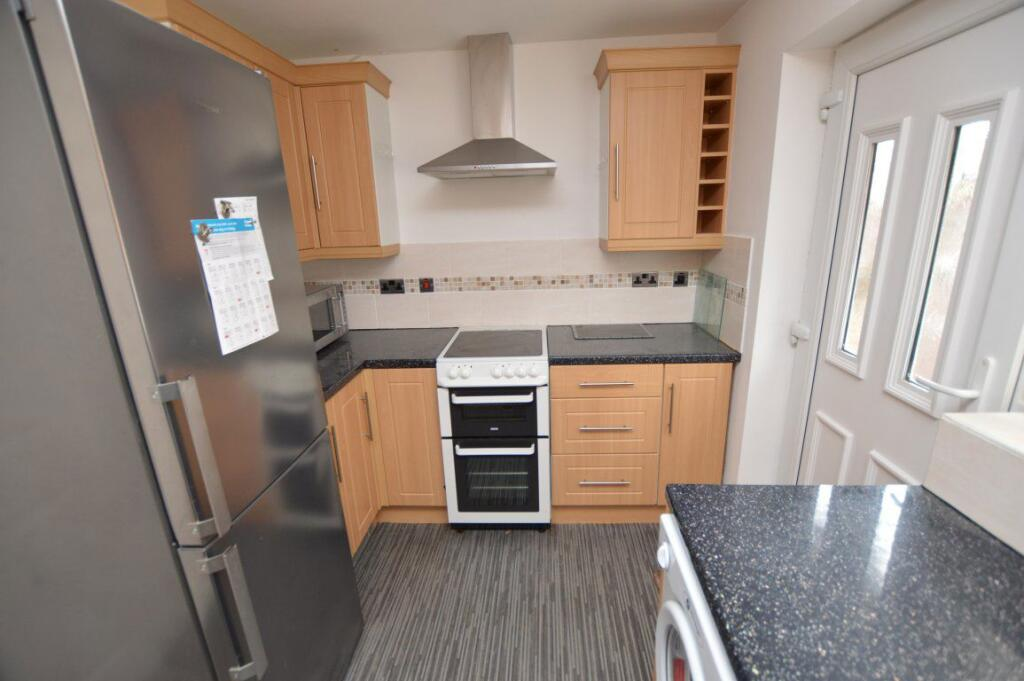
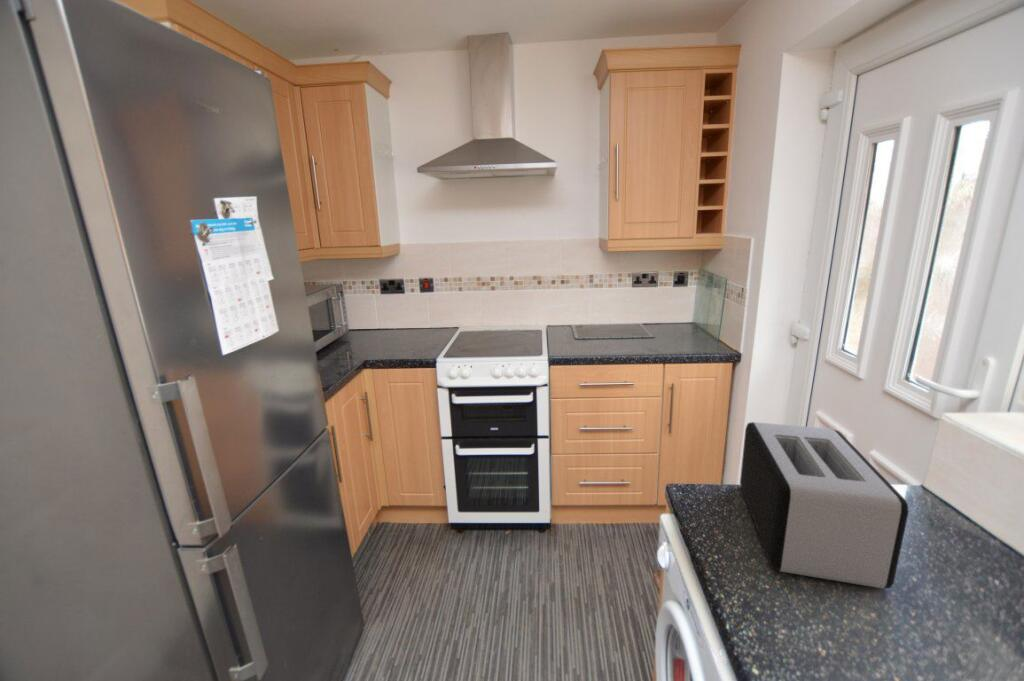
+ toaster [739,421,910,590]
